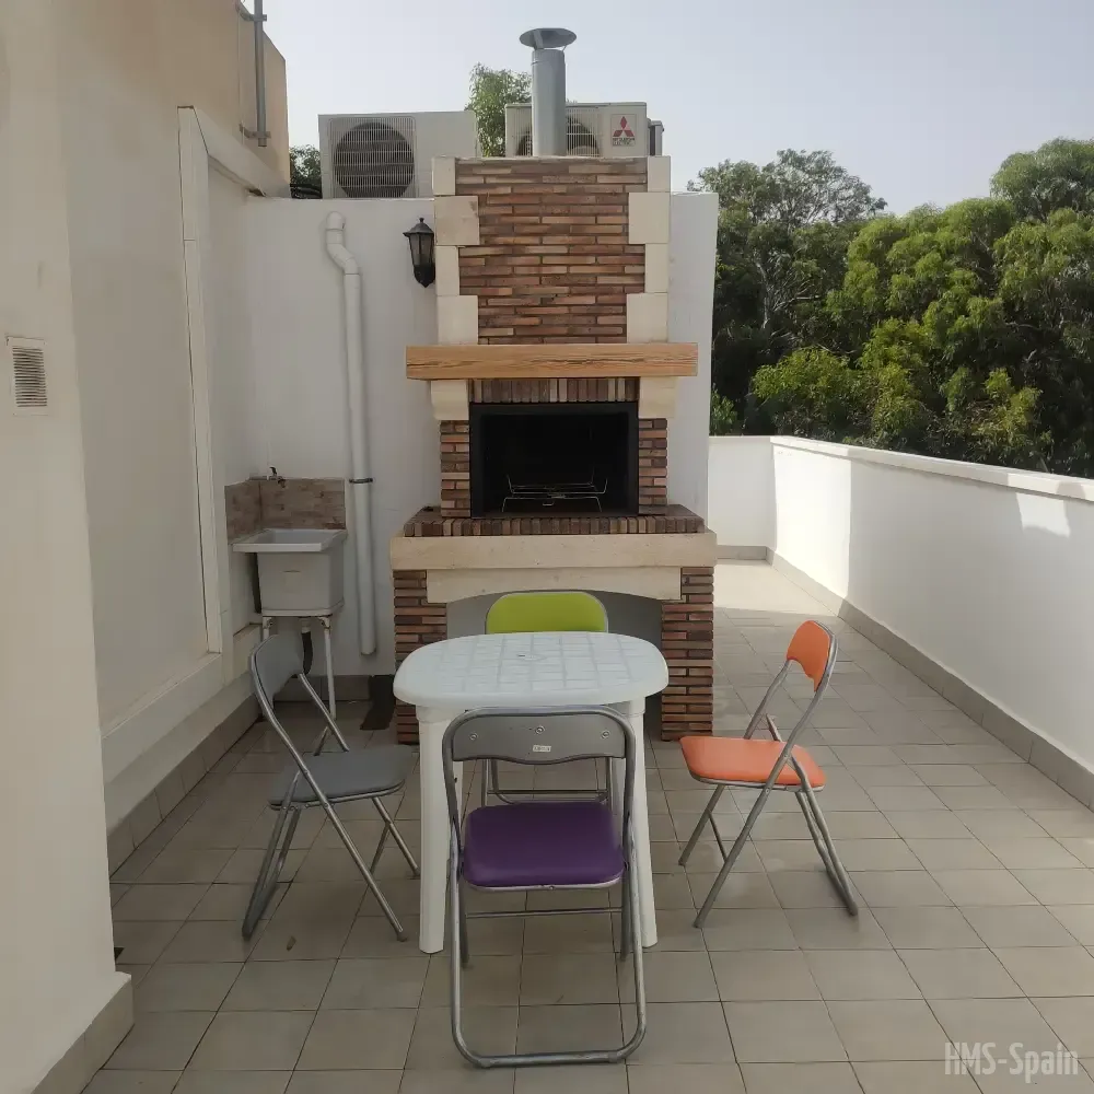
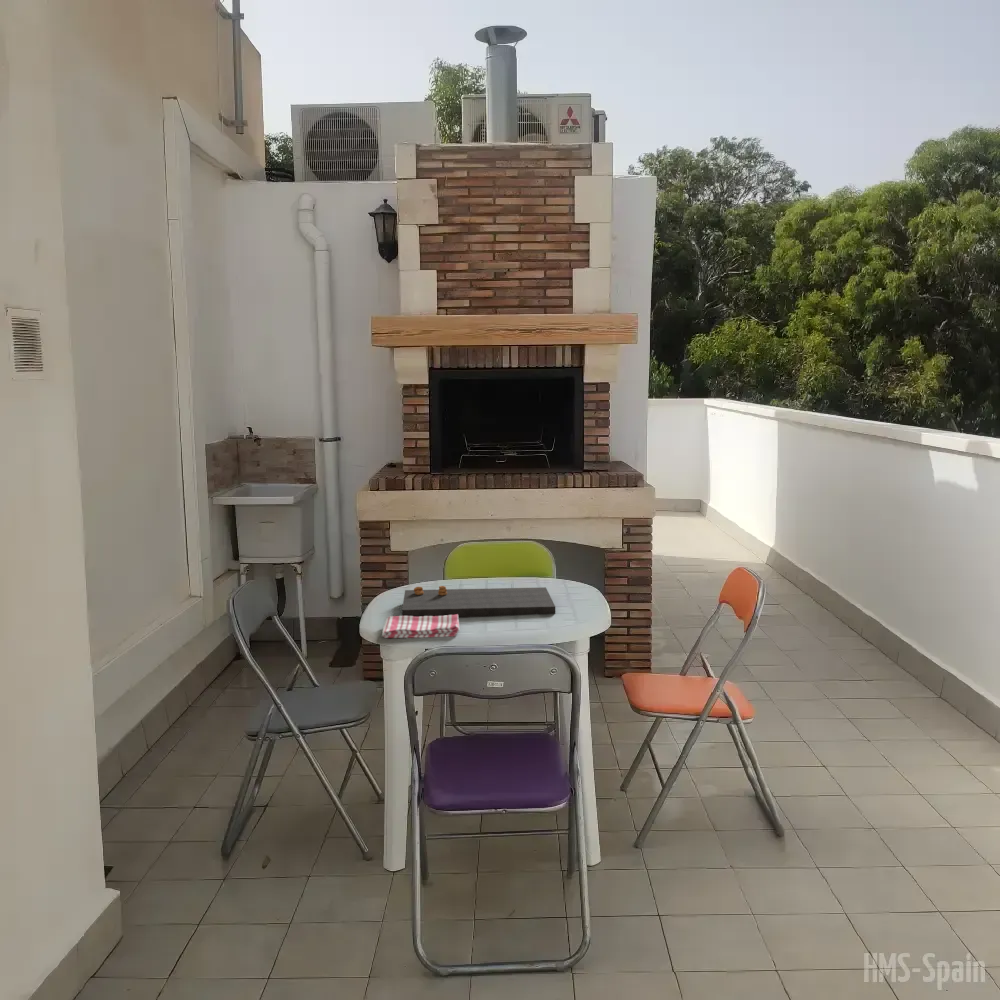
+ cutting board [401,585,556,619]
+ dish towel [381,614,460,639]
